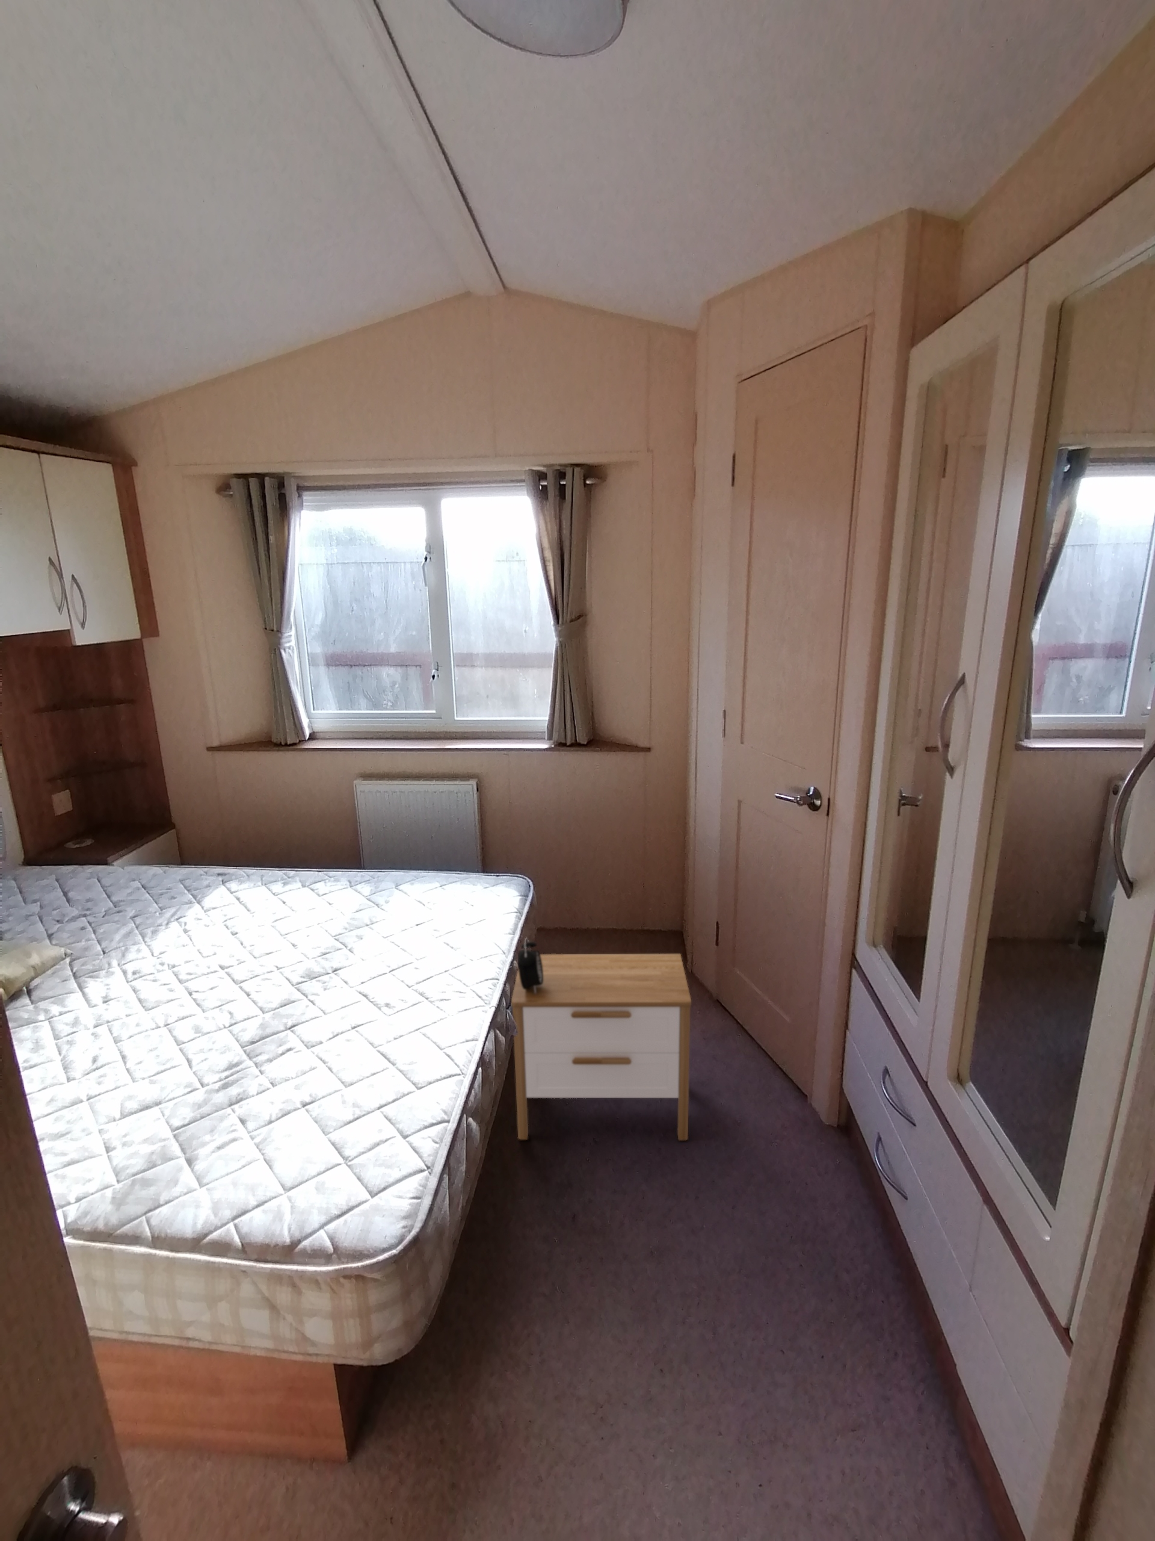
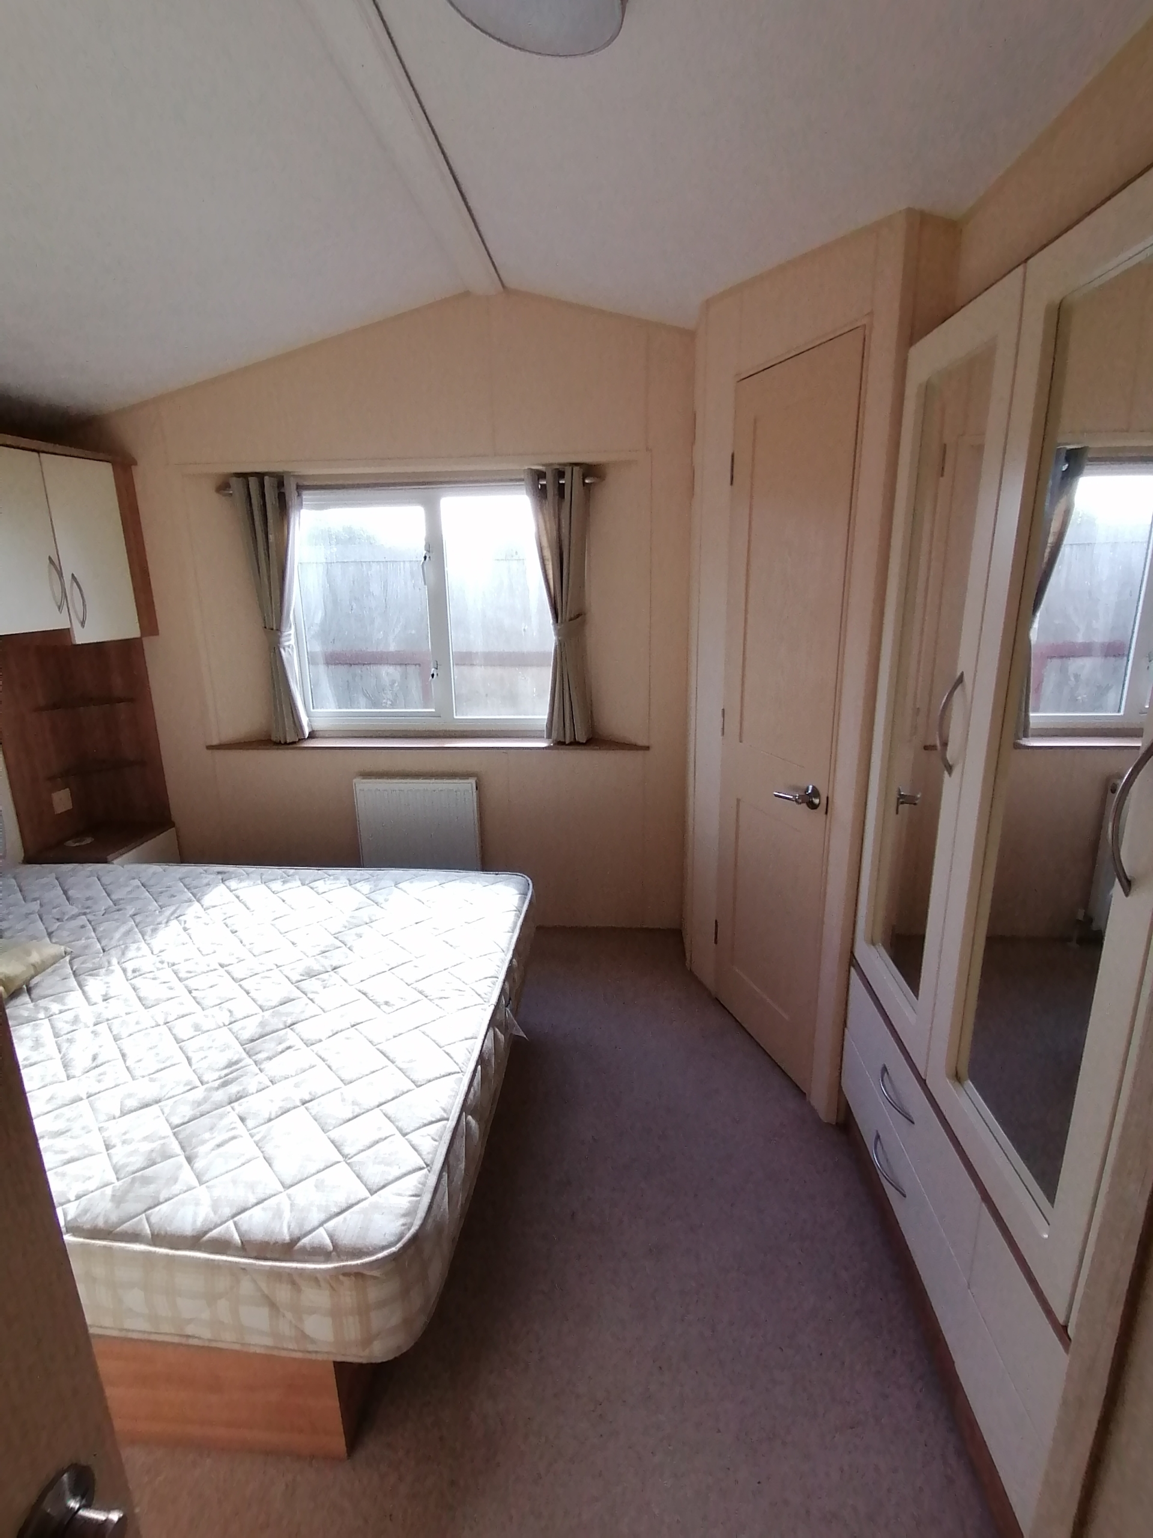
- alarm clock [517,937,544,994]
- nightstand [511,954,692,1141]
